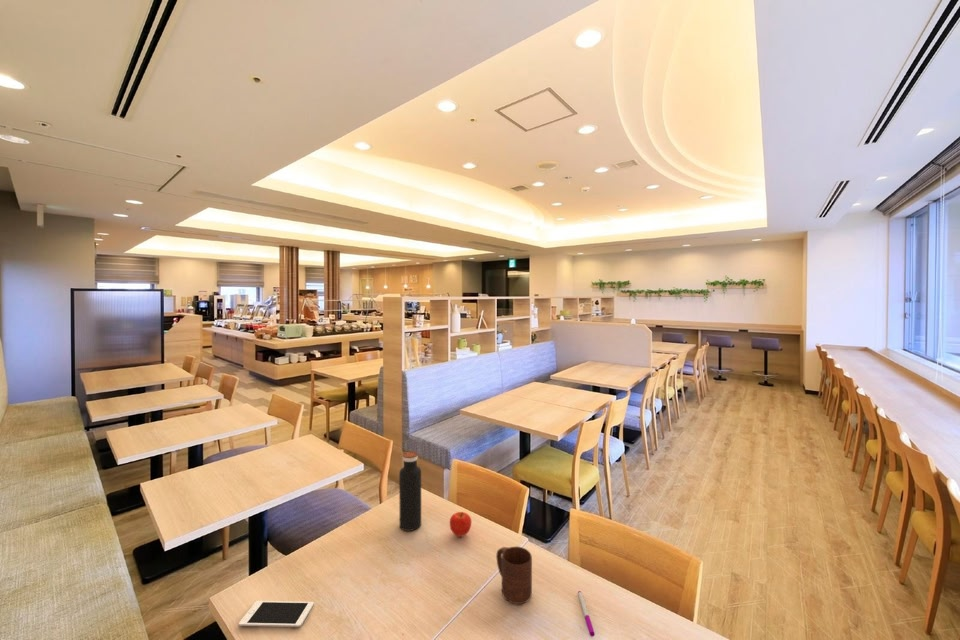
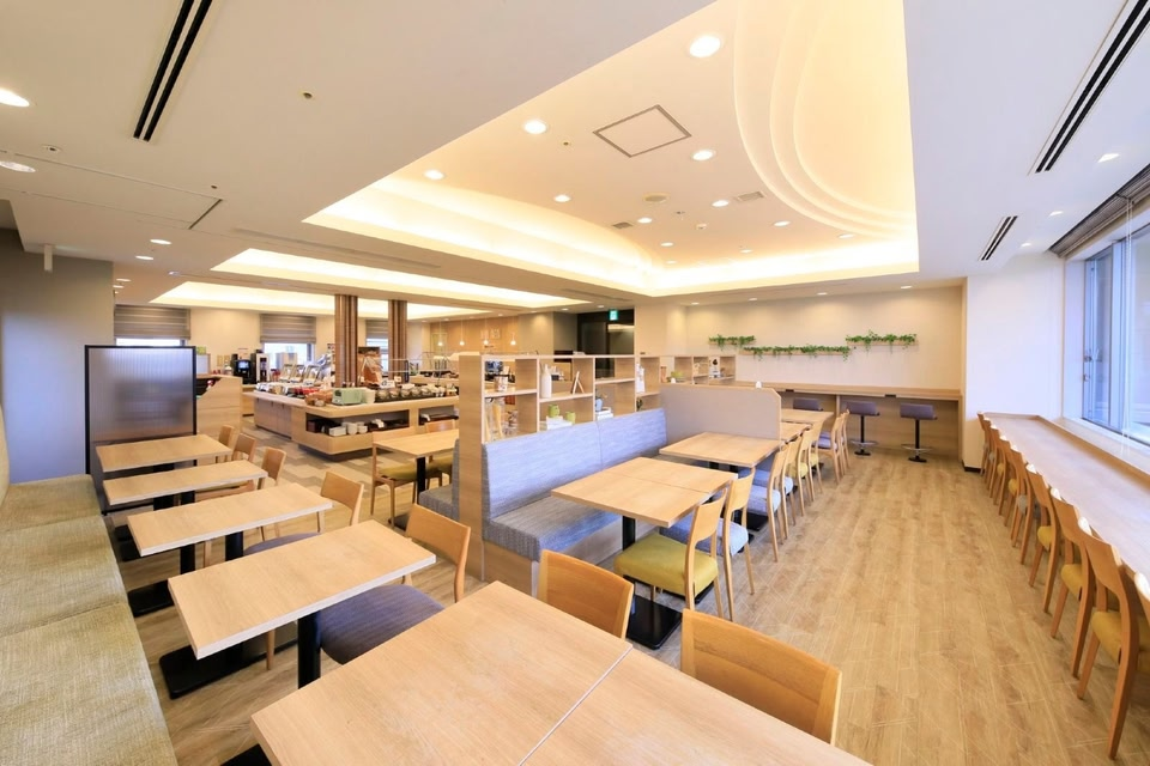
- water bottle [398,451,422,532]
- cup [495,546,533,605]
- pen [577,590,596,638]
- cell phone [238,600,315,628]
- fruit [449,511,472,538]
